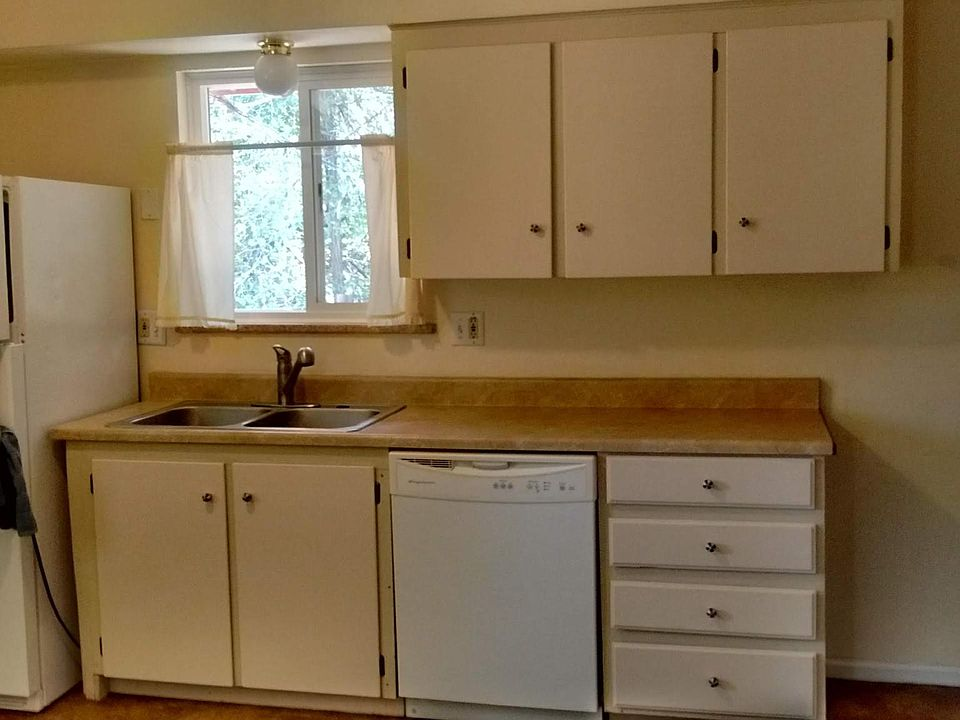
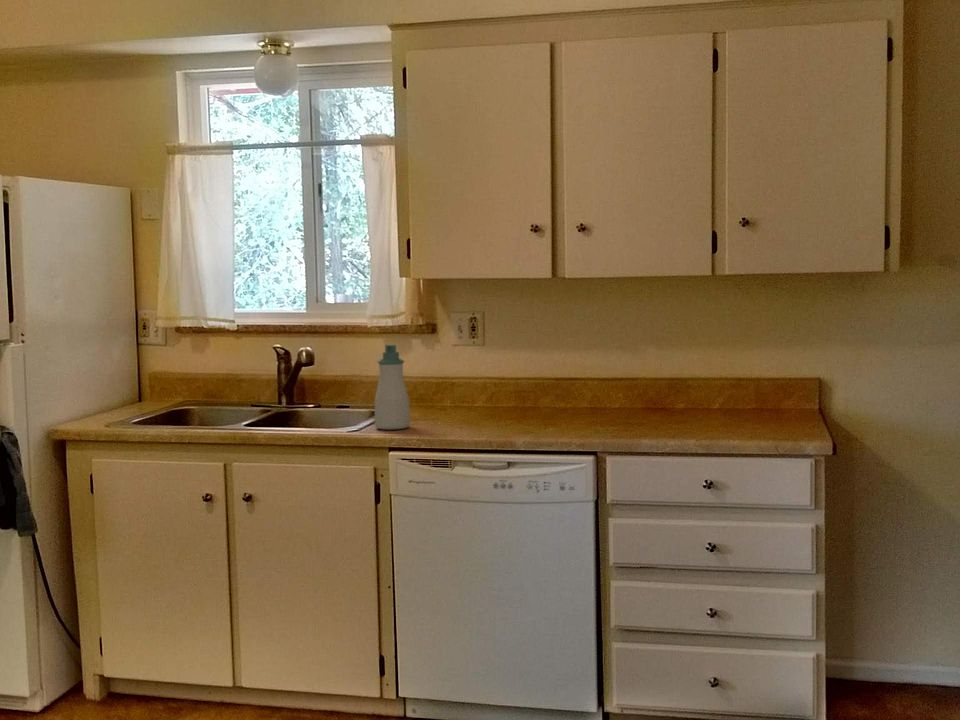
+ soap bottle [374,344,411,431]
